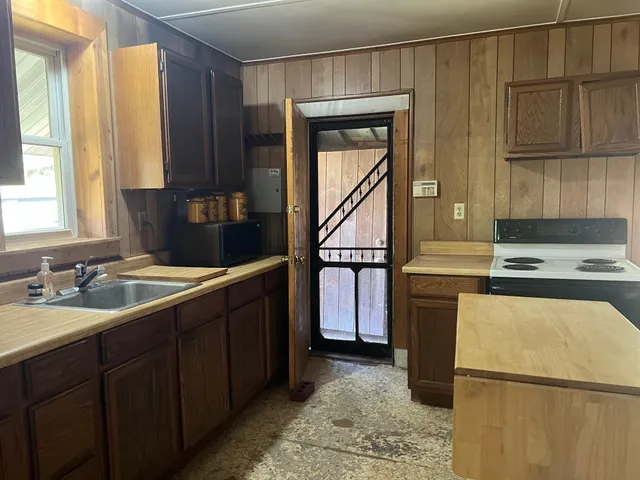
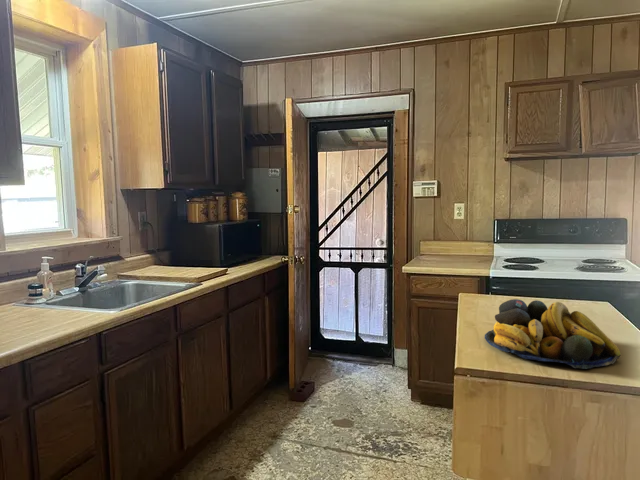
+ fruit bowl [484,298,621,370]
